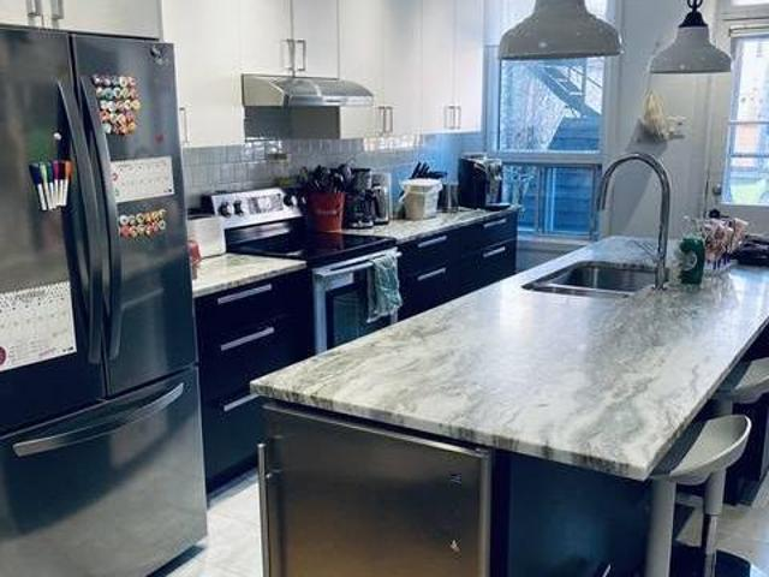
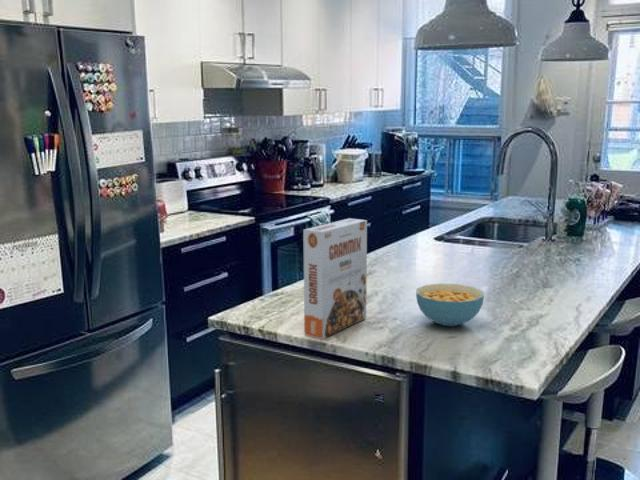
+ cereal box [302,217,368,340]
+ cereal bowl [415,282,485,327]
